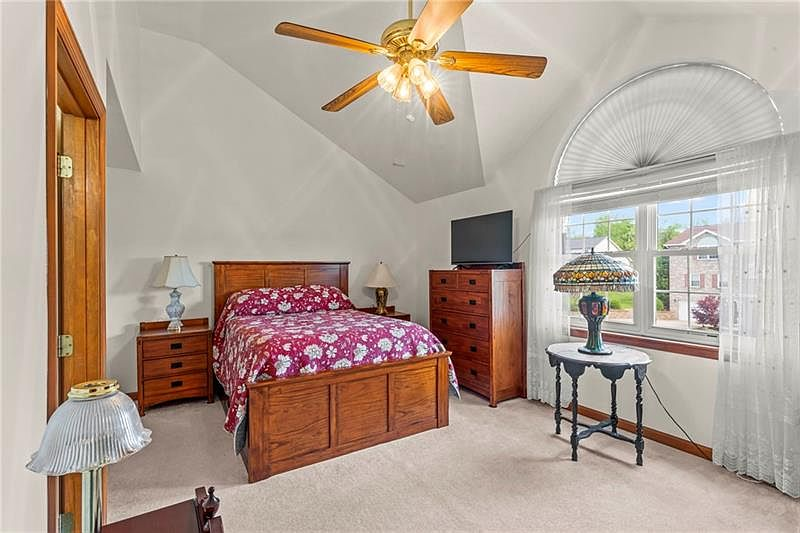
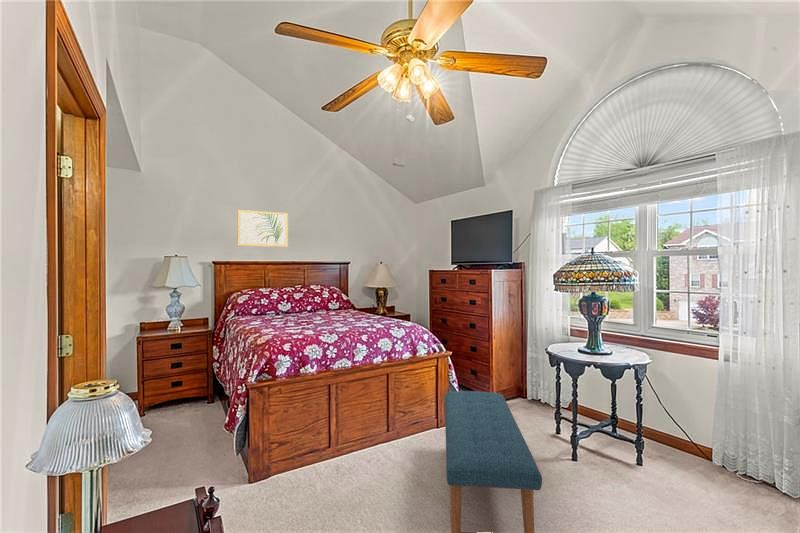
+ bench [444,390,543,533]
+ wall art [236,209,289,248]
